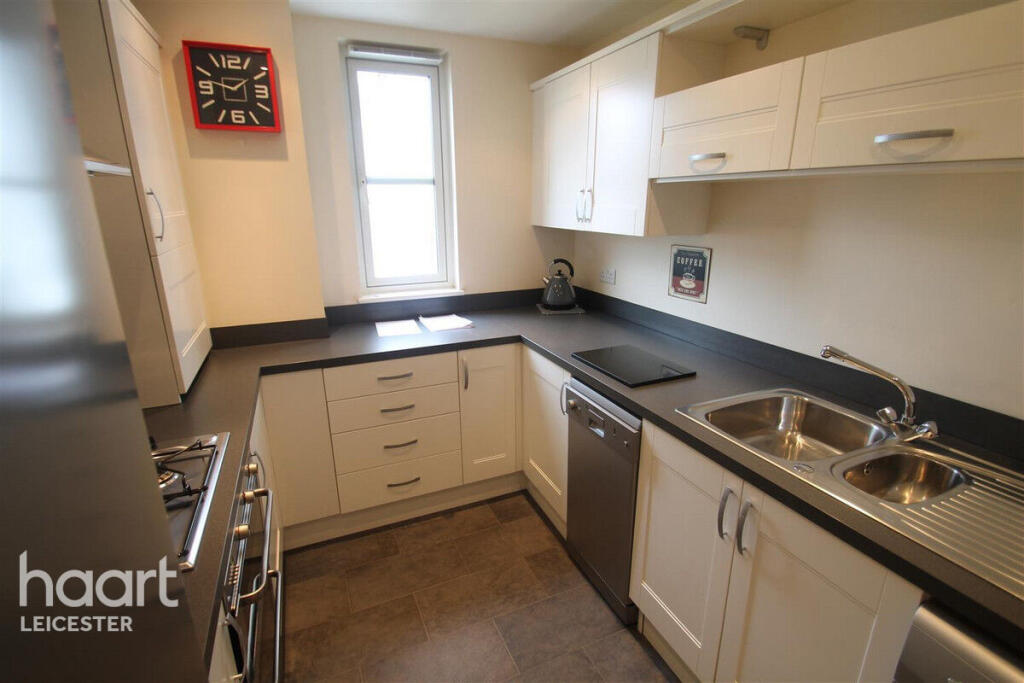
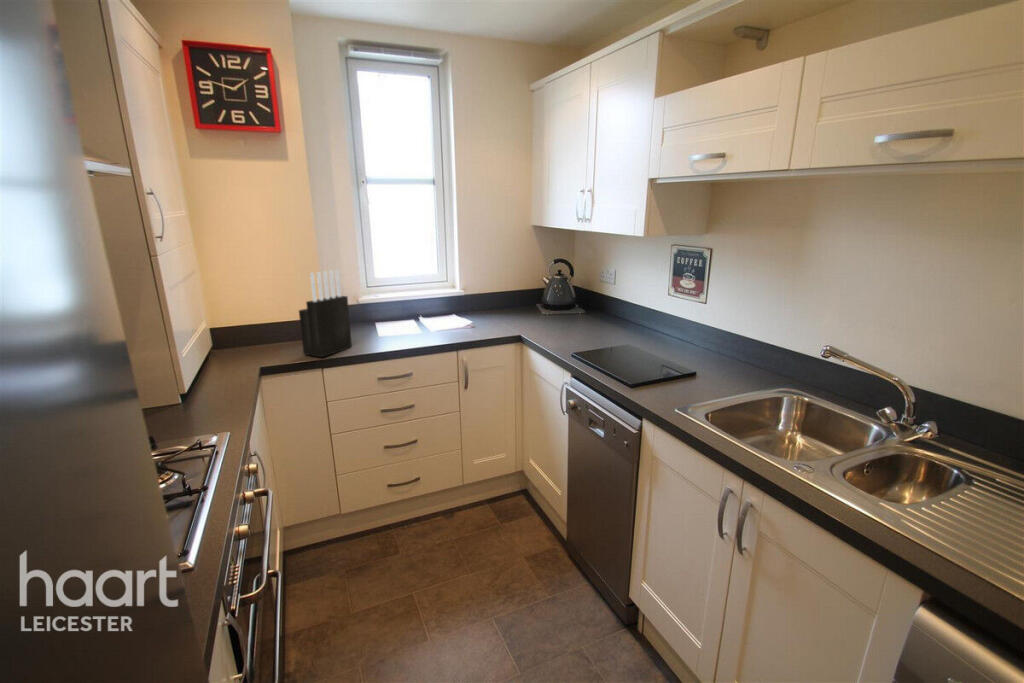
+ knife block [298,269,353,358]
